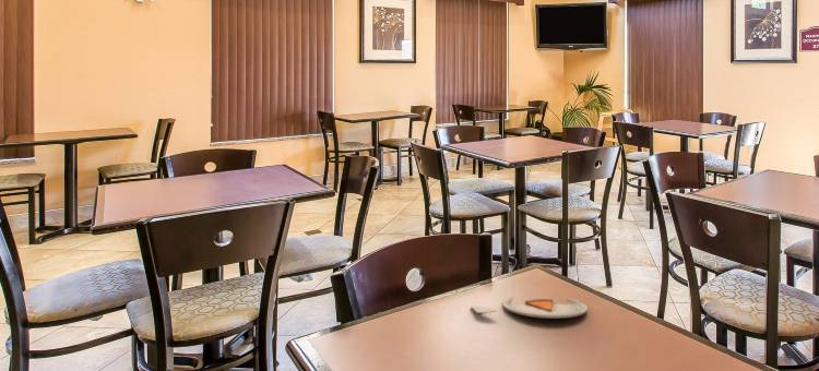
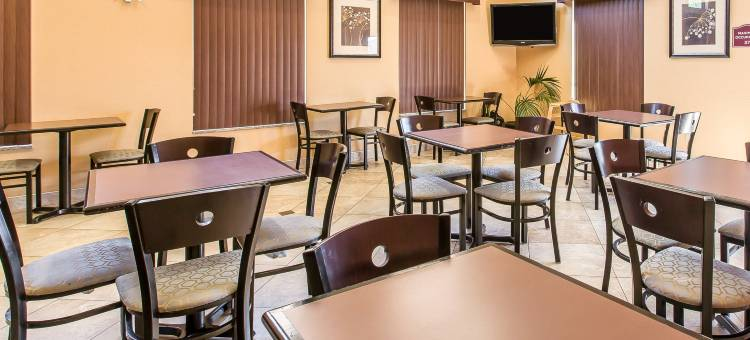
- dinner plate [470,296,589,320]
